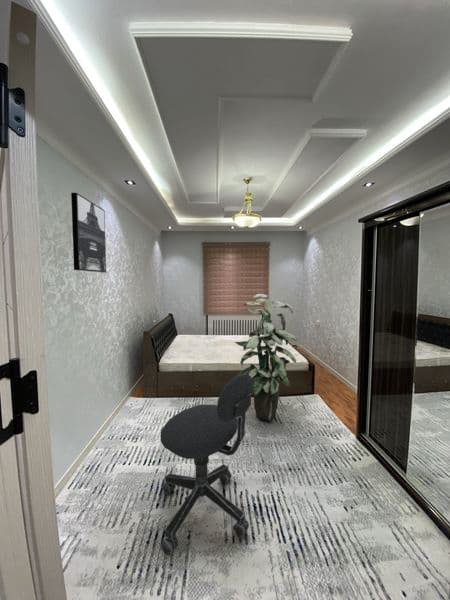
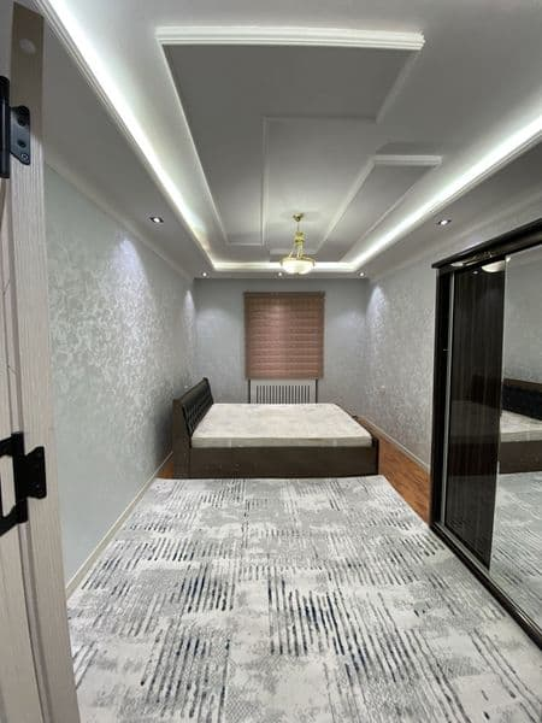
- office chair [160,374,254,557]
- wall art [70,192,107,274]
- indoor plant [234,293,298,422]
